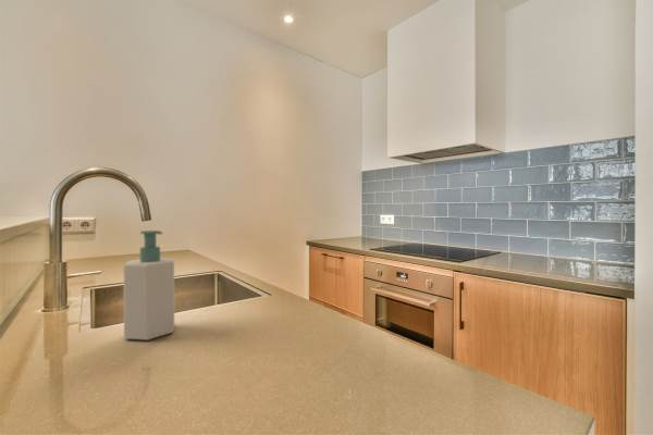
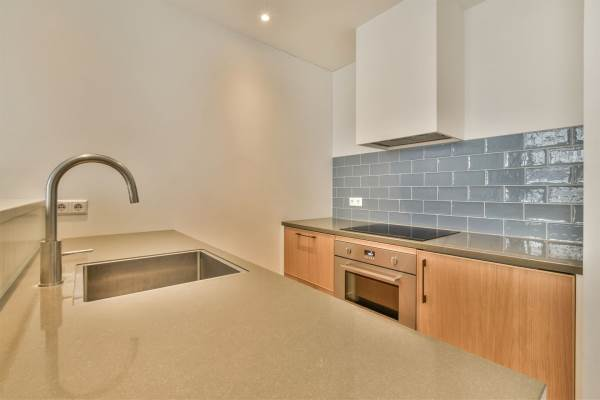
- soap bottle [122,229,175,341]
